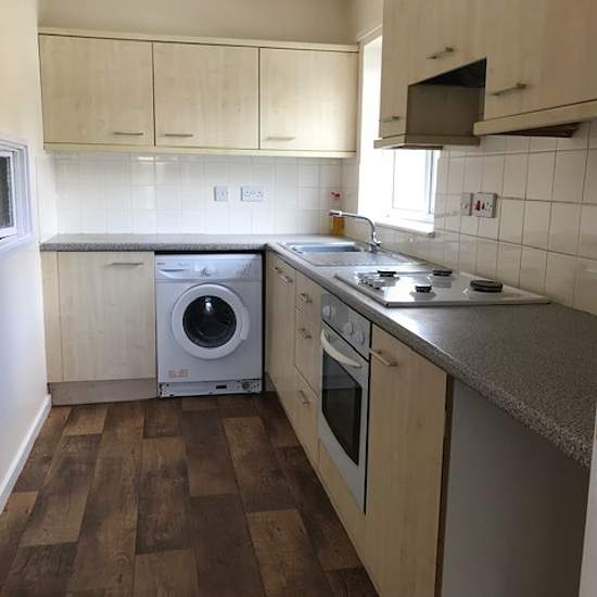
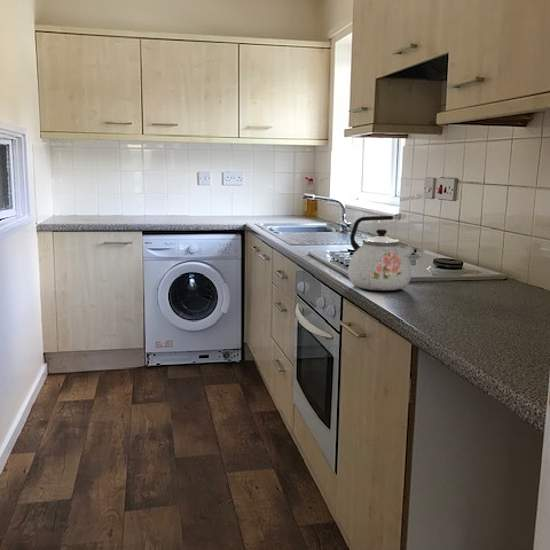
+ kettle [347,215,415,292]
